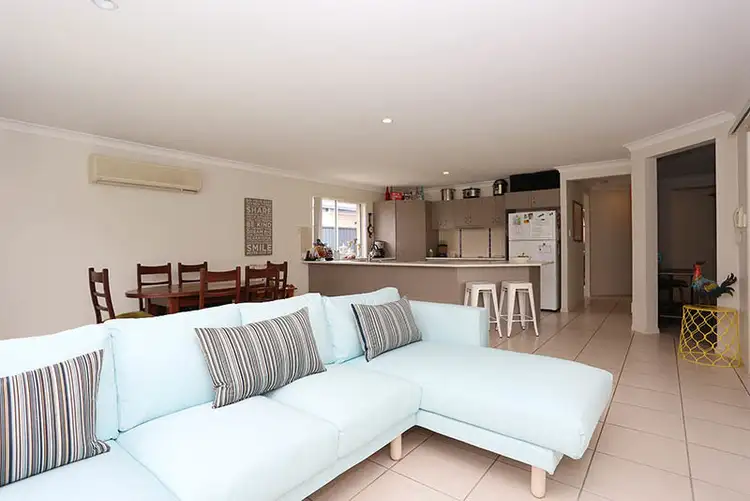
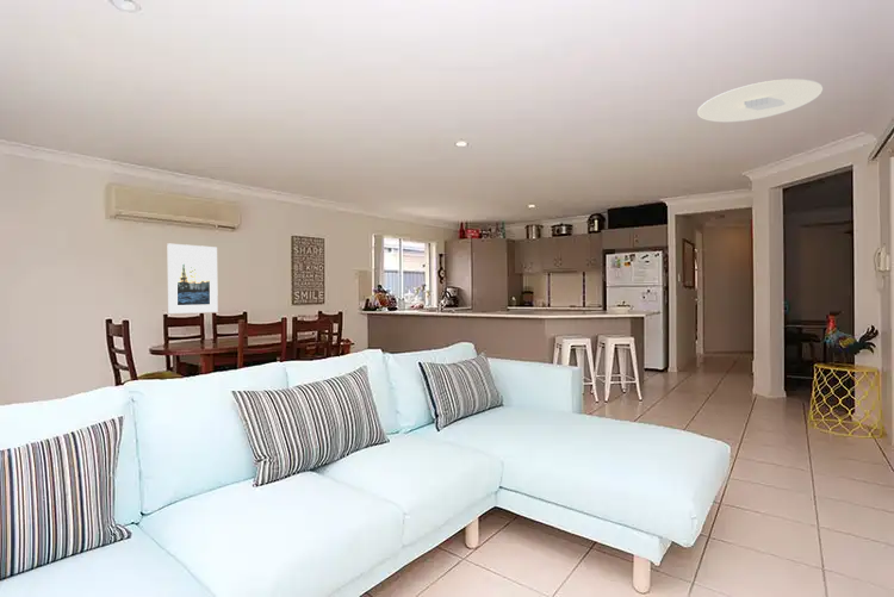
+ ceiling light [696,77,824,123]
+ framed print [166,243,219,315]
